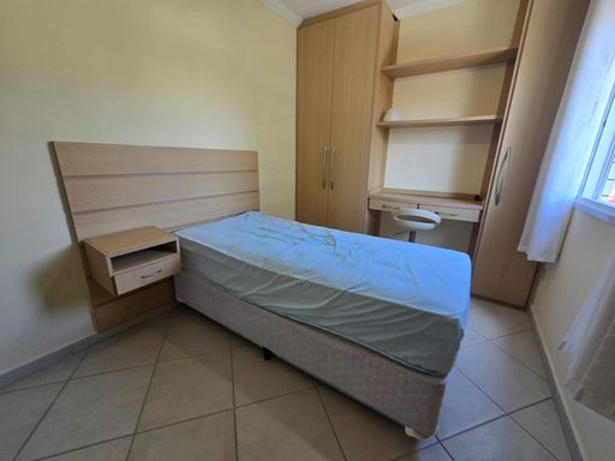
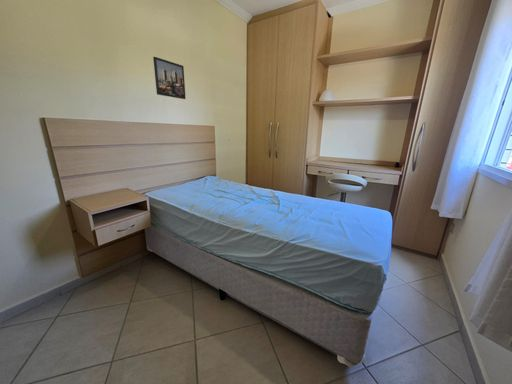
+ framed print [152,56,187,100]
